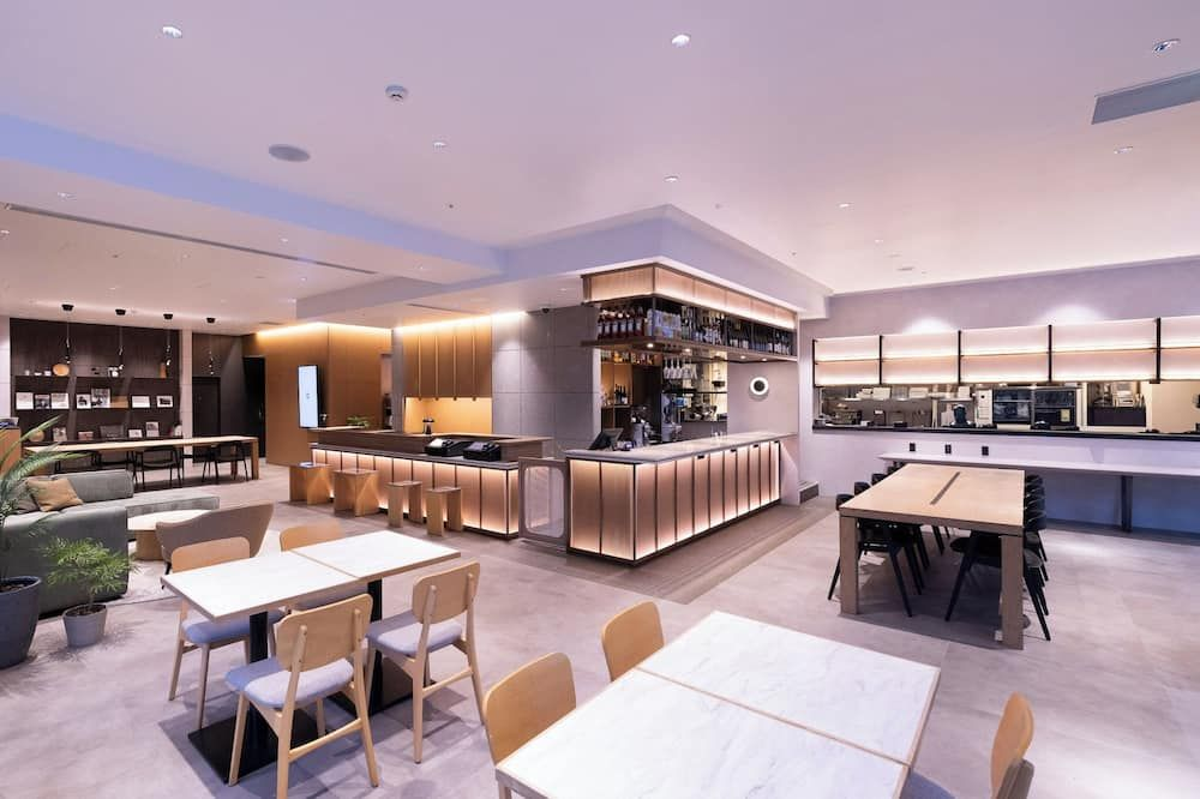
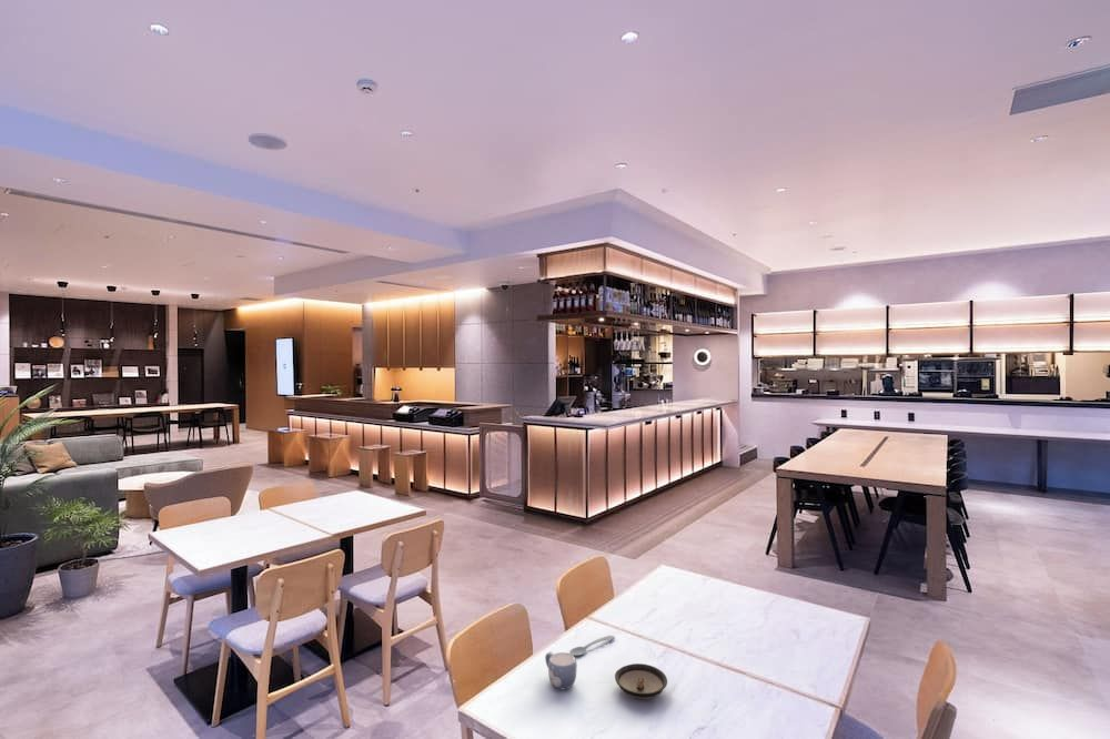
+ spoon [568,635,616,657]
+ mug [544,650,578,690]
+ saucer [614,662,668,700]
